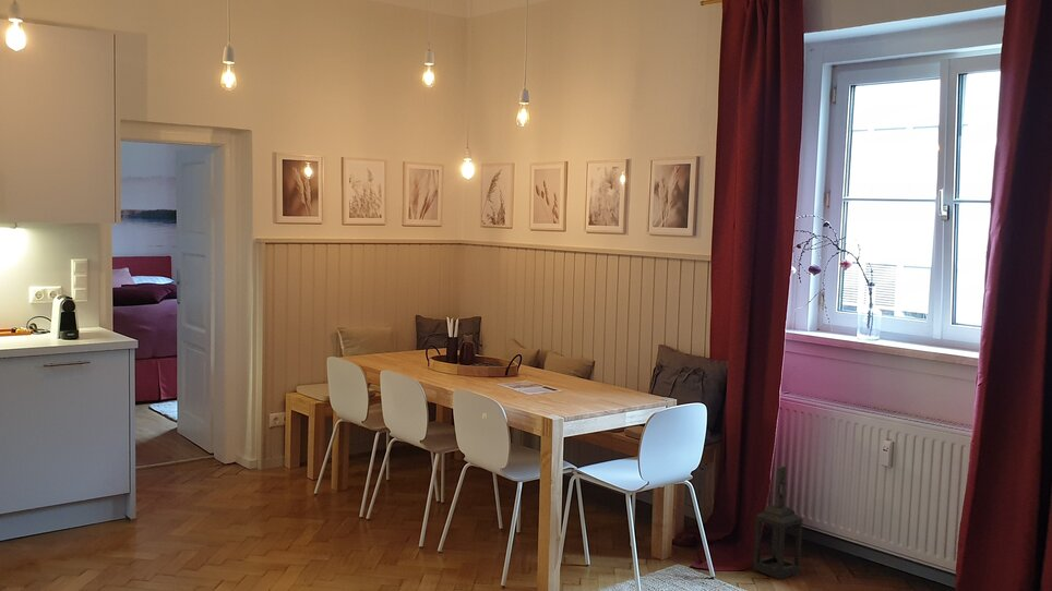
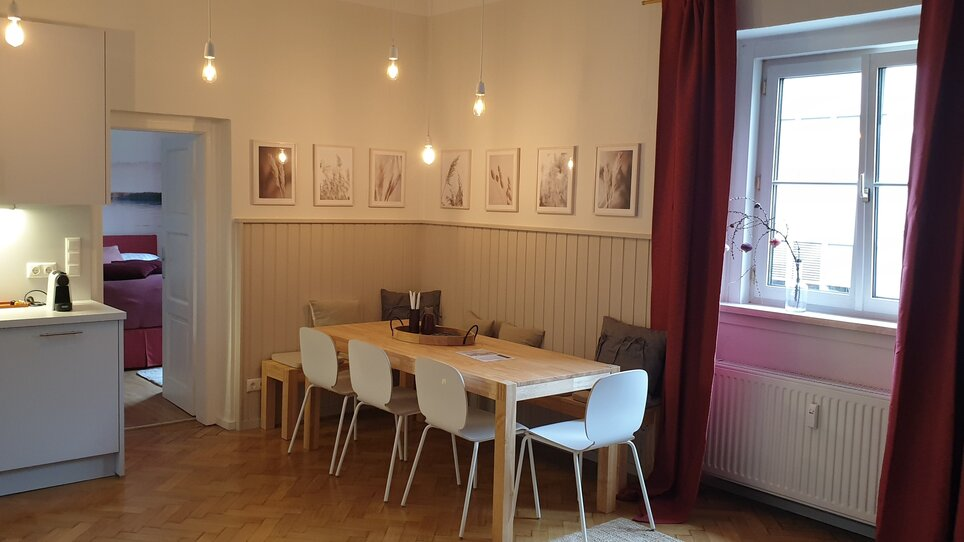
- lantern [753,465,803,580]
